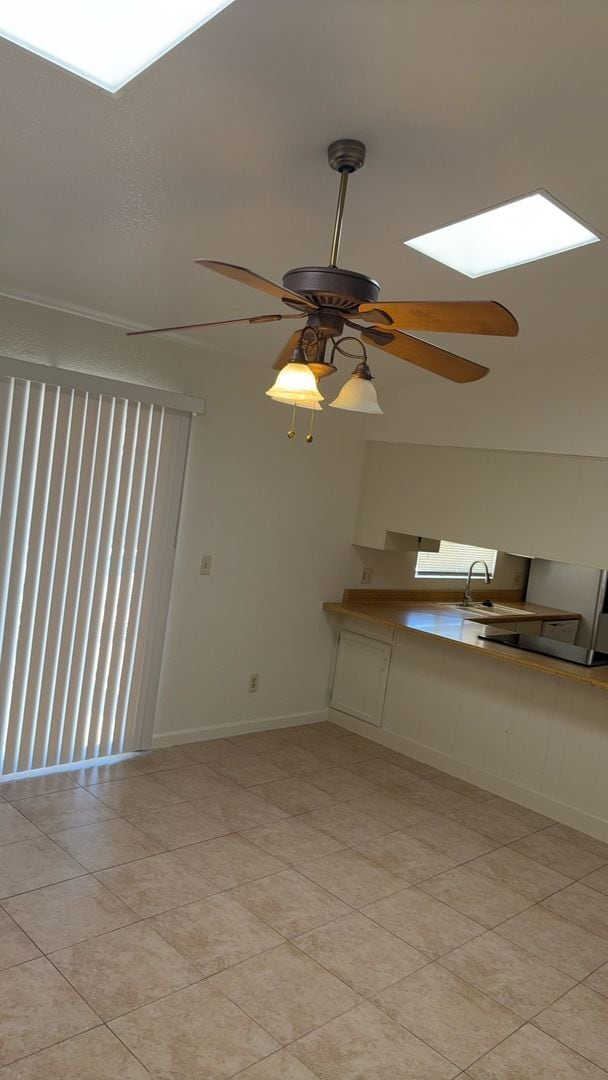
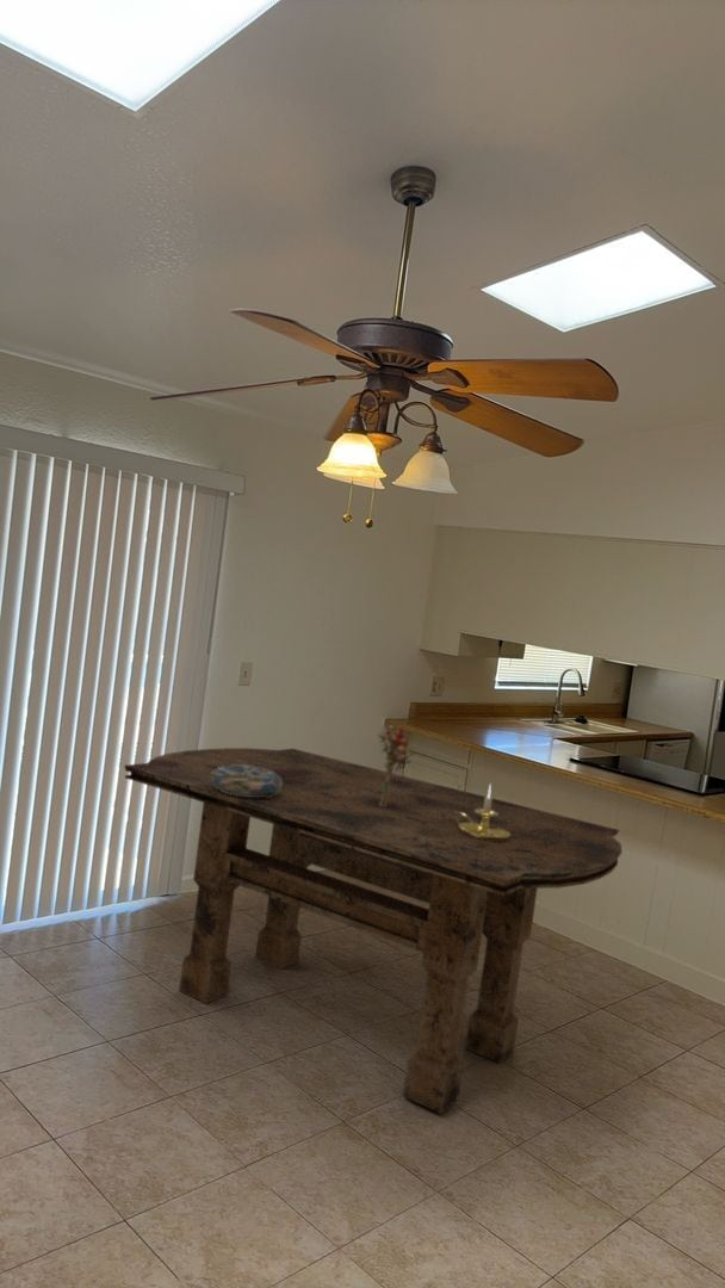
+ candle holder [456,782,509,841]
+ bouquet [373,724,415,807]
+ dining table [123,747,624,1115]
+ decorative bowl [211,764,283,798]
